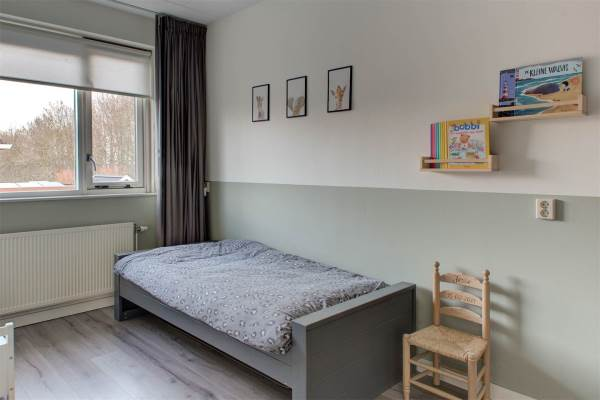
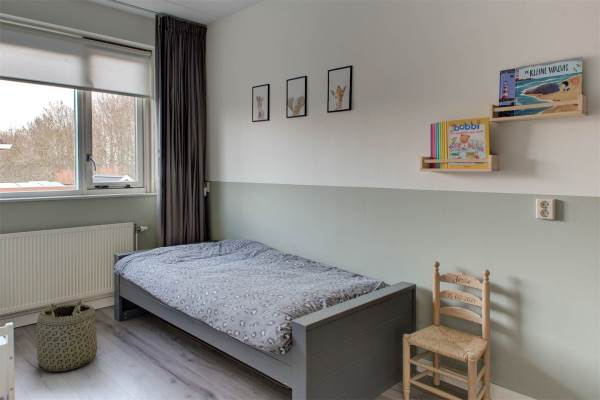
+ basket [35,299,98,372]
